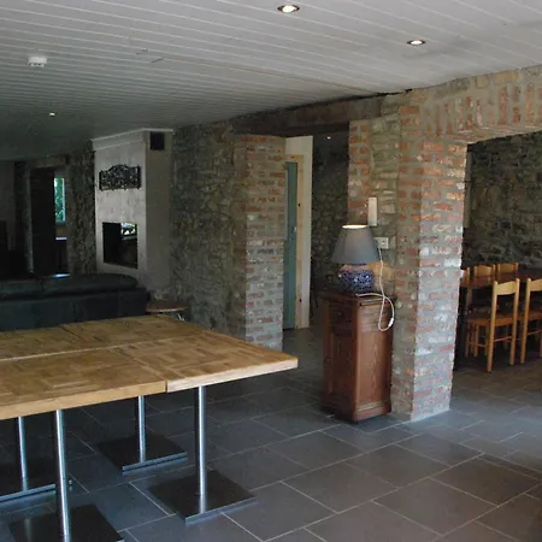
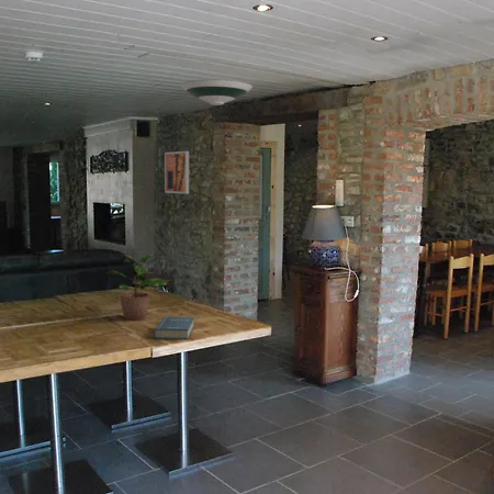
+ wall art [164,150,190,195]
+ hardback book [154,316,195,340]
+ potted plant [104,254,169,322]
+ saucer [180,79,254,106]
